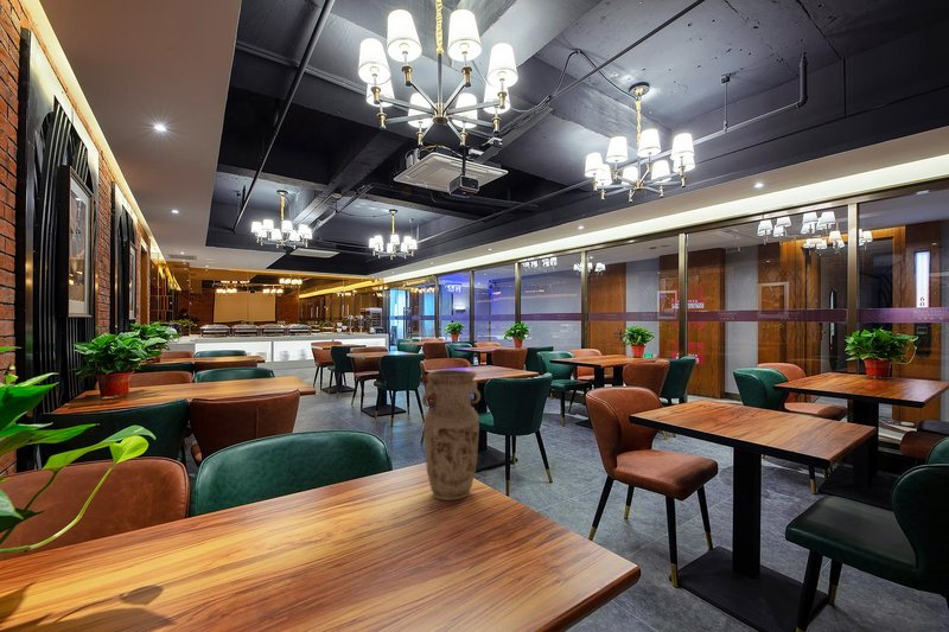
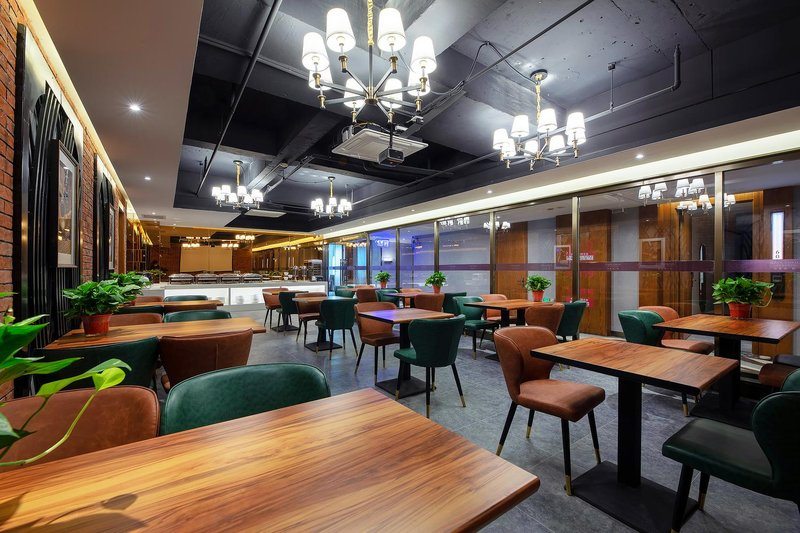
- vase [421,369,482,502]
